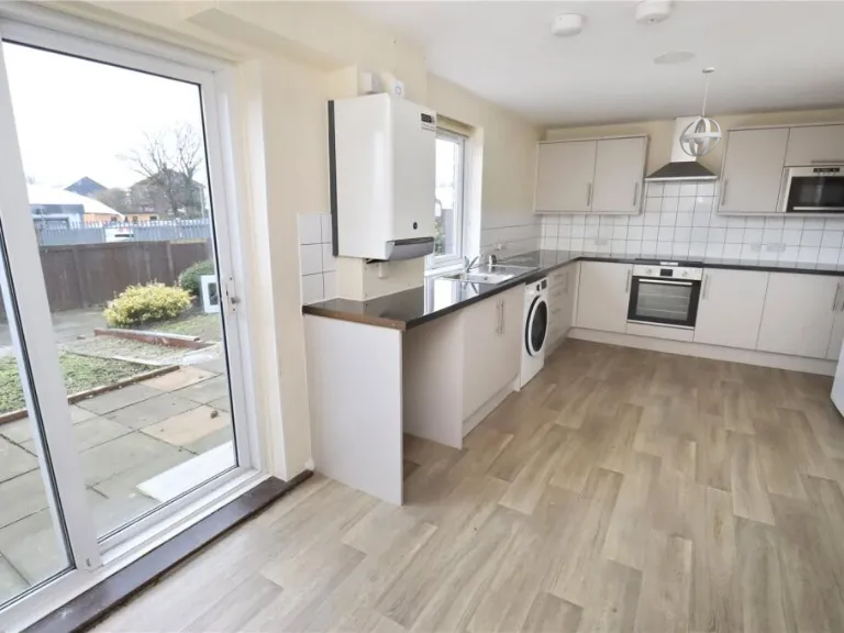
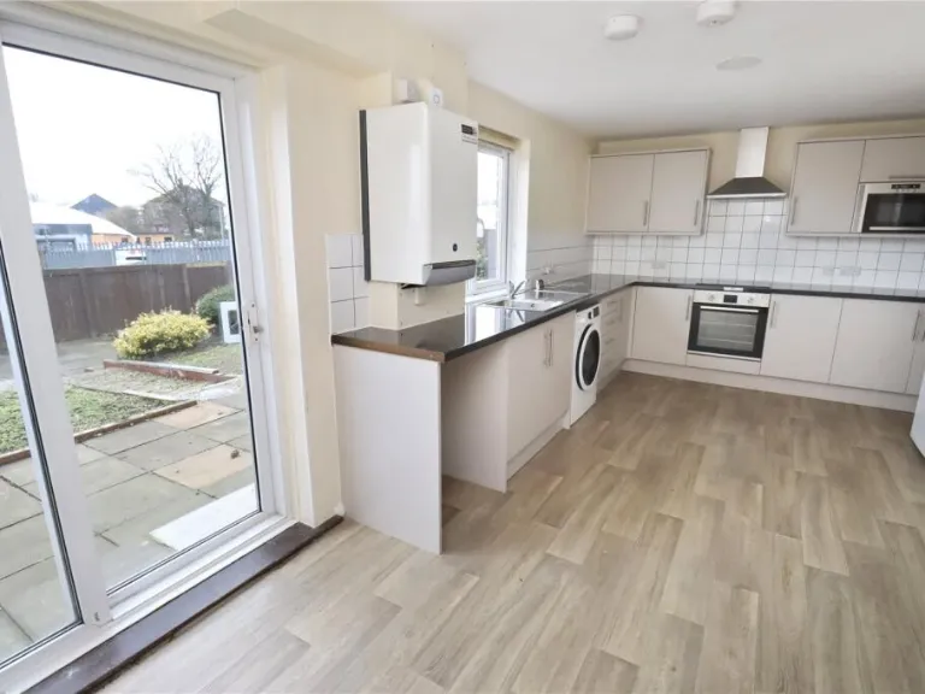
- pendant light [678,66,723,158]
